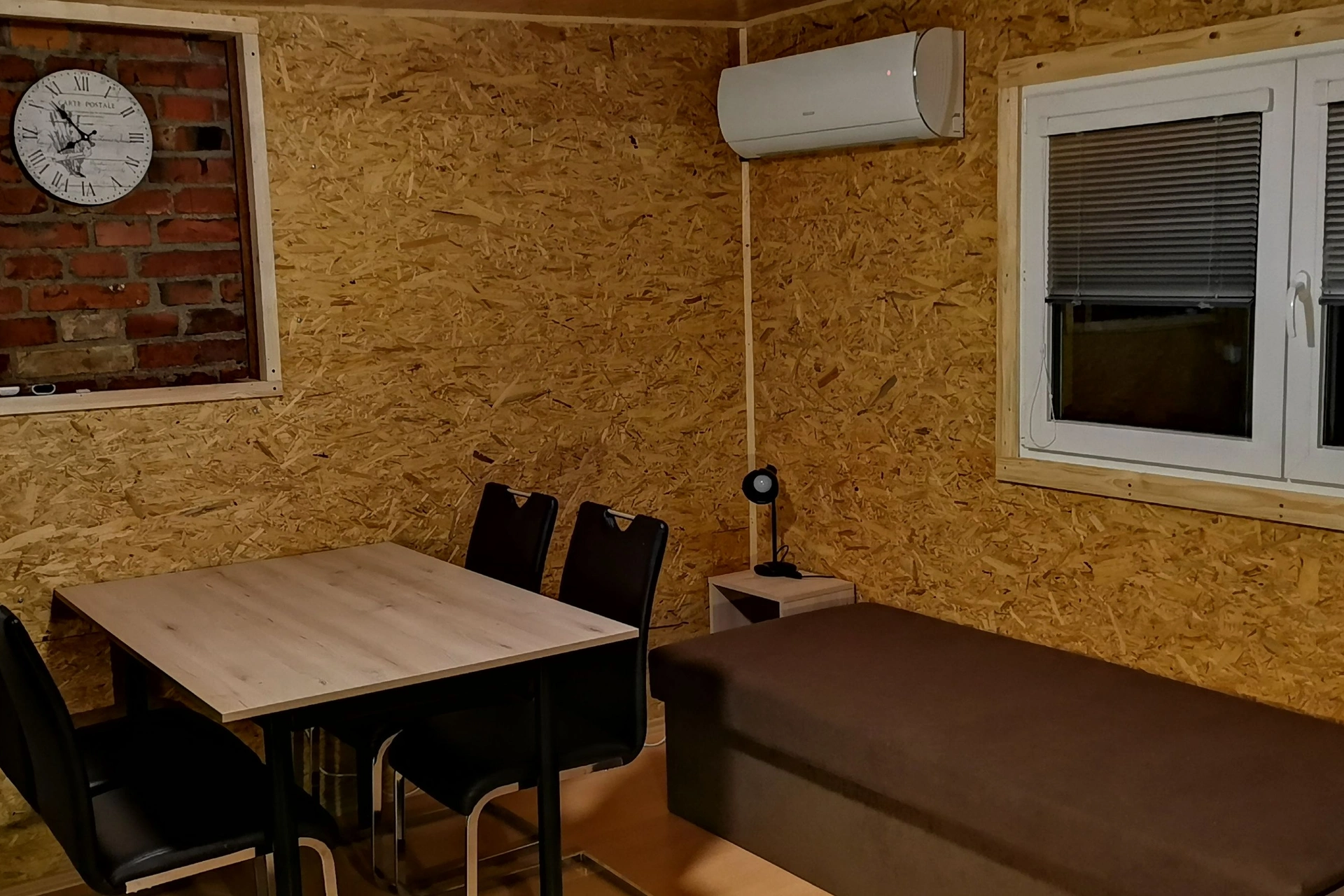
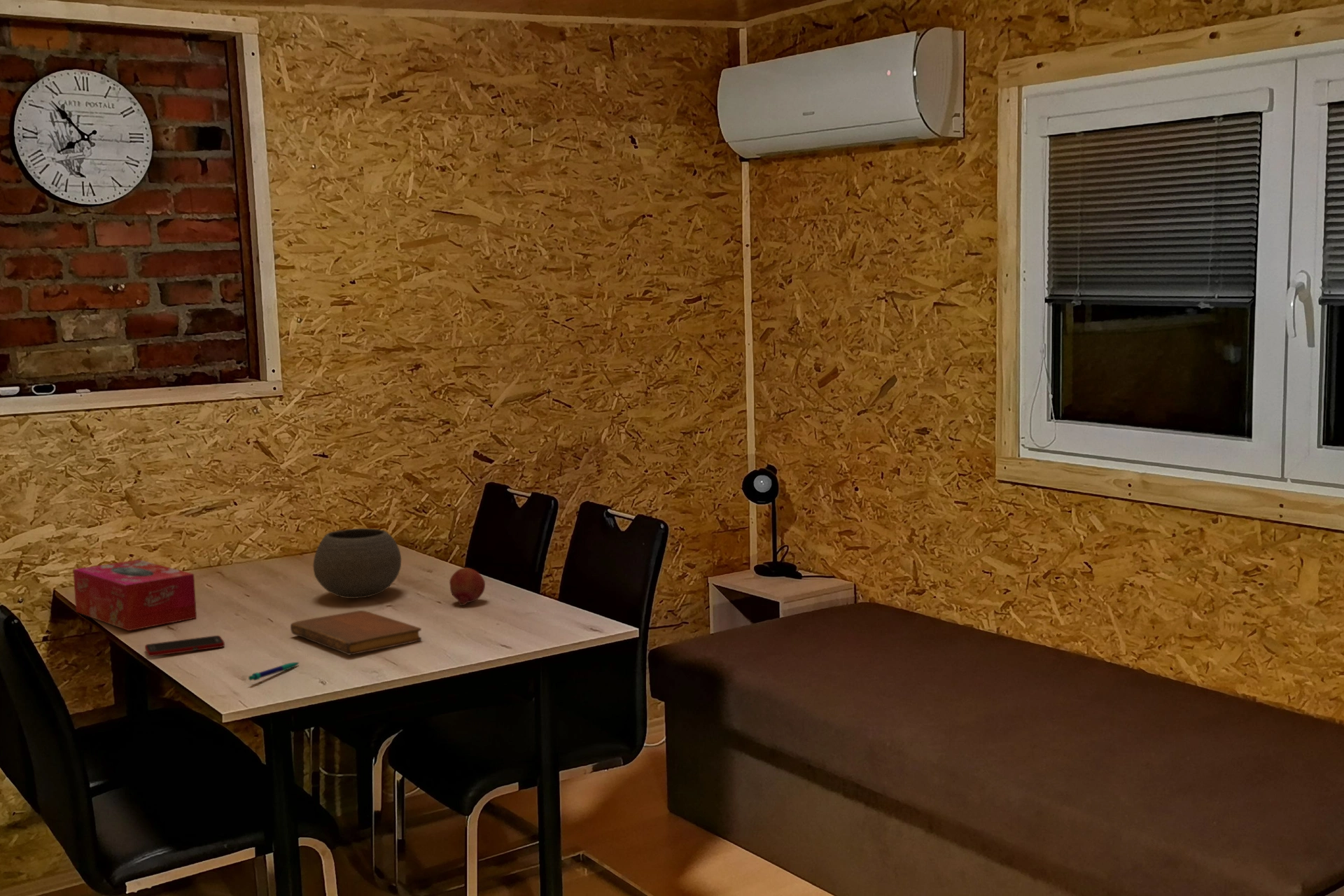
+ notebook [290,610,422,655]
+ cell phone [144,635,225,657]
+ fruit [449,567,486,606]
+ tissue box [72,559,197,631]
+ pen [248,661,300,681]
+ bowl [312,528,402,599]
